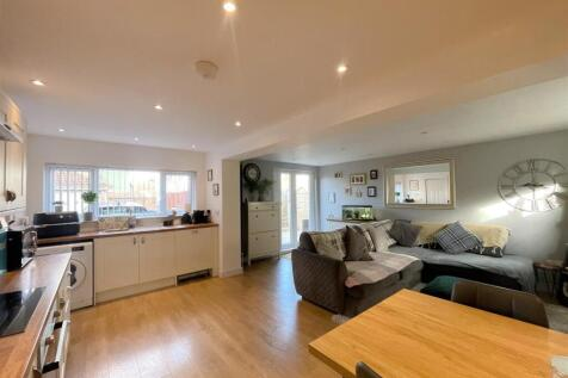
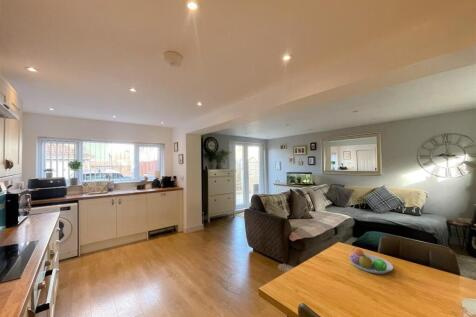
+ fruit bowl [348,246,394,275]
